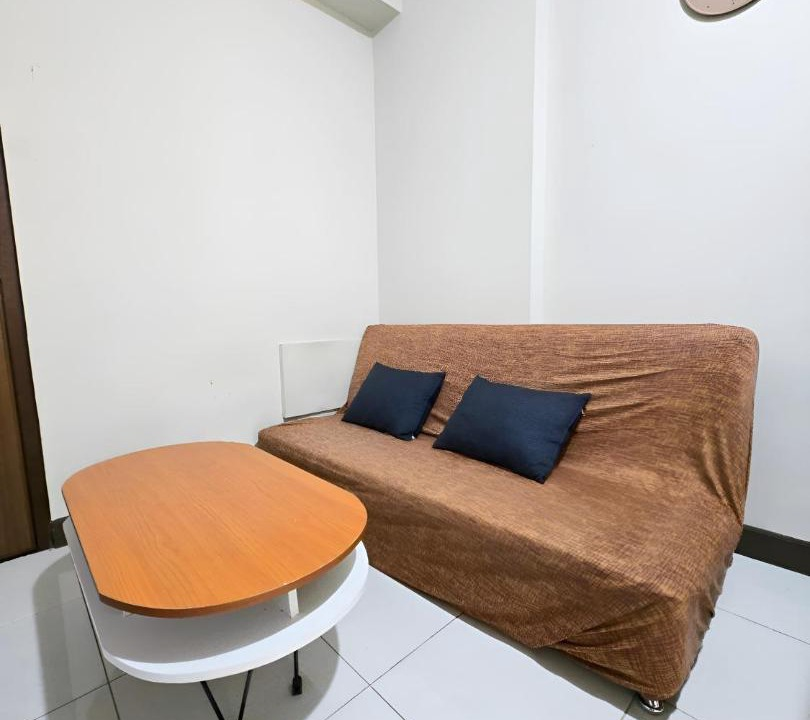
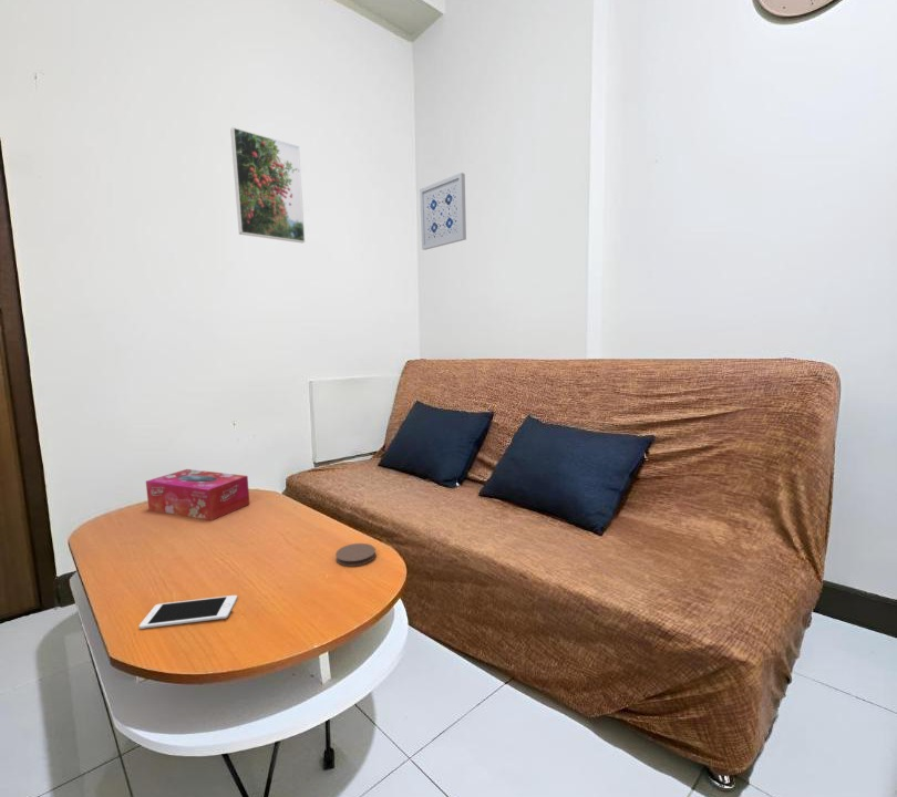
+ wall art [419,172,467,251]
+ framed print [229,126,306,244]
+ cell phone [138,594,238,630]
+ tissue box [145,468,251,521]
+ coaster [334,542,377,568]
